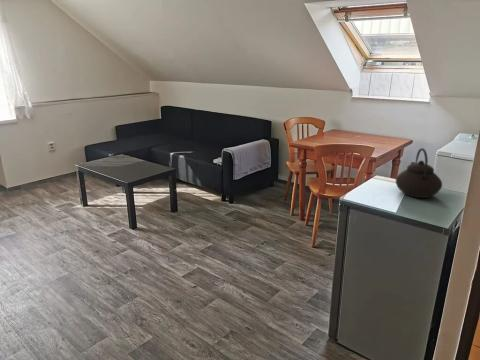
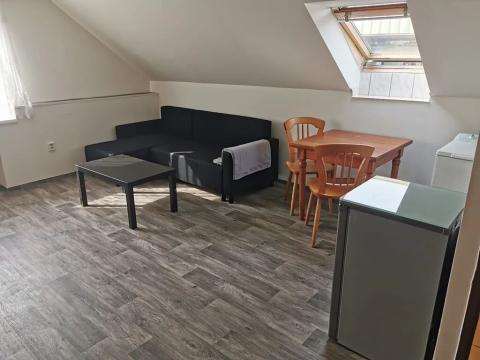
- teapot [395,147,443,199]
